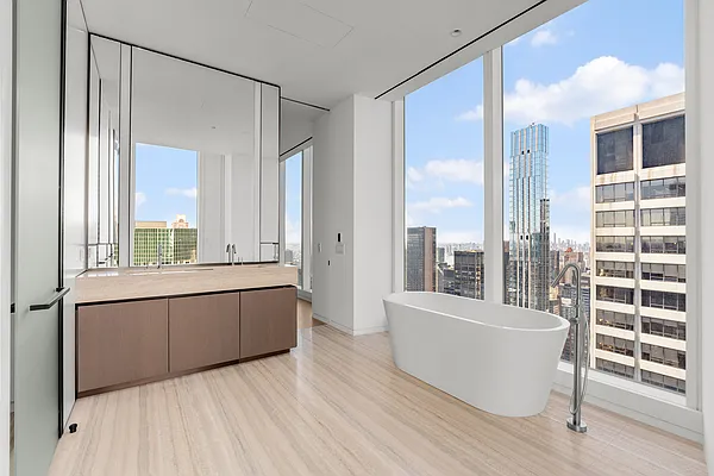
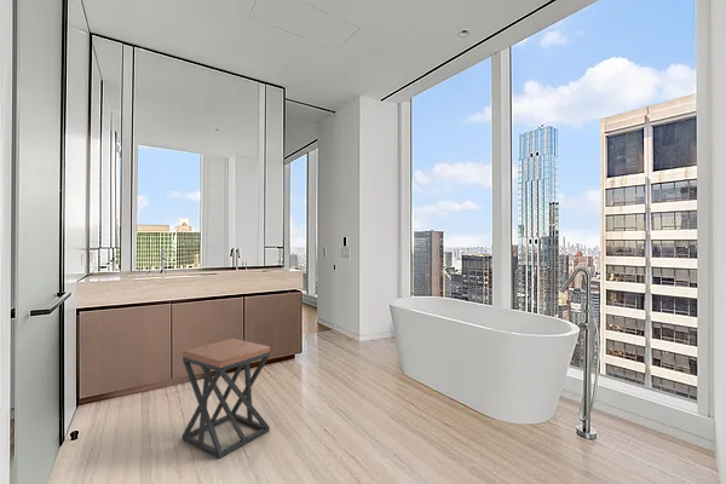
+ stool [182,338,271,460]
